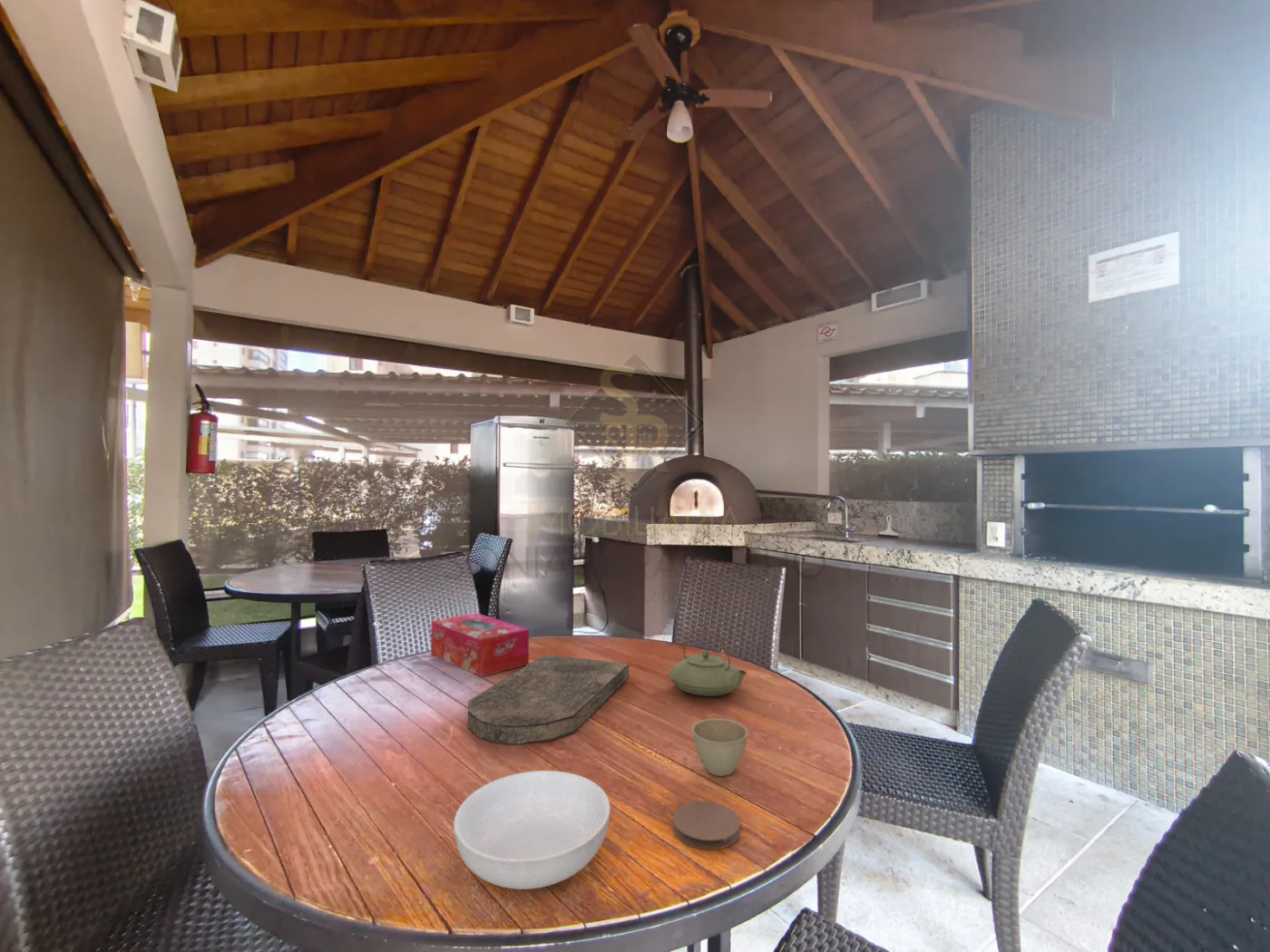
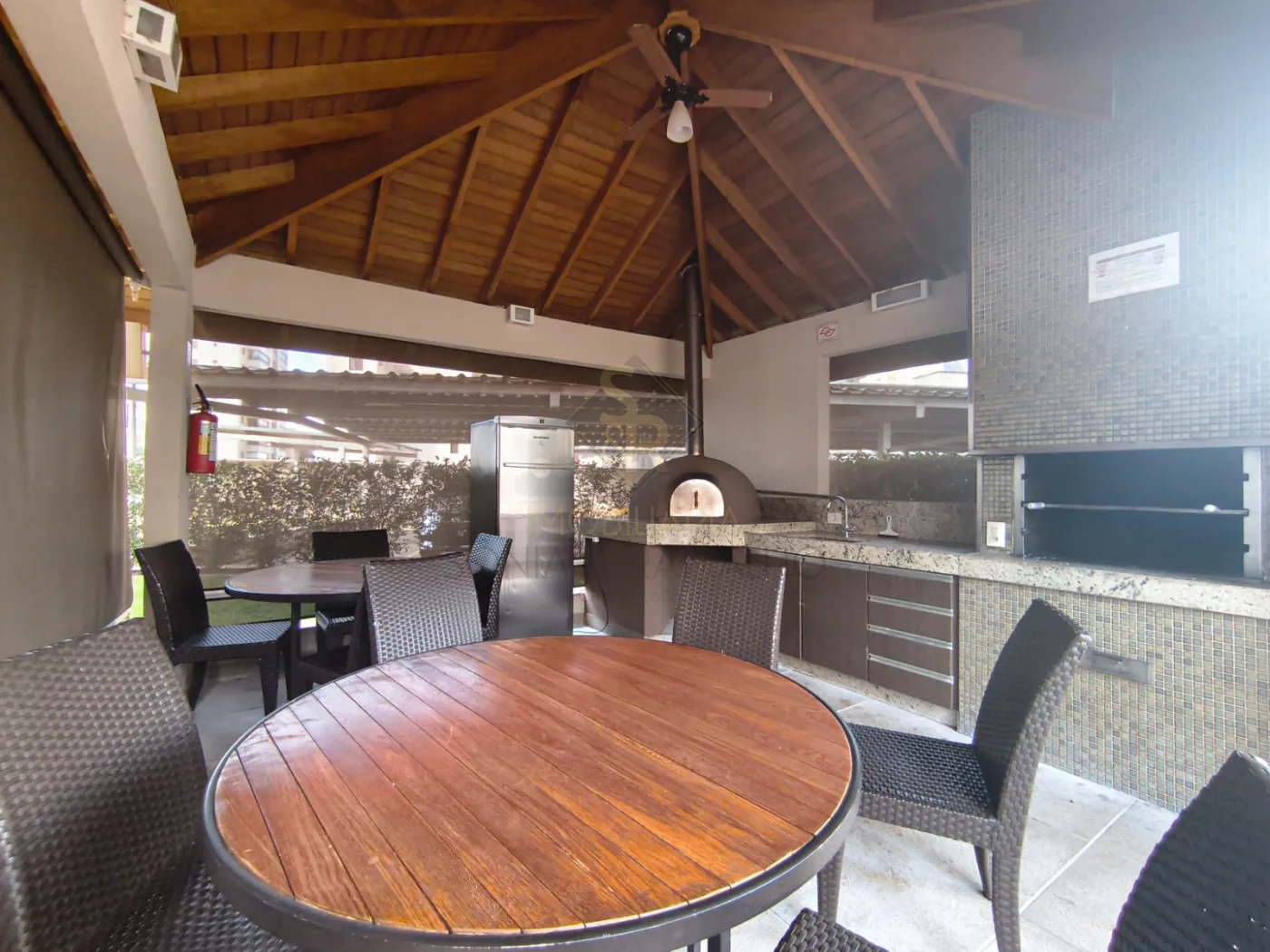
- teapot [668,628,747,697]
- tissue box [430,612,530,678]
- coaster [672,800,741,850]
- serving bowl [453,770,611,890]
- flower pot [691,718,748,777]
- cutting board [467,655,630,746]
